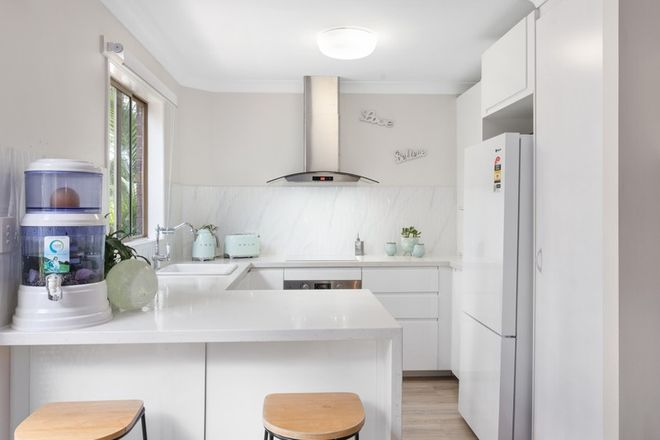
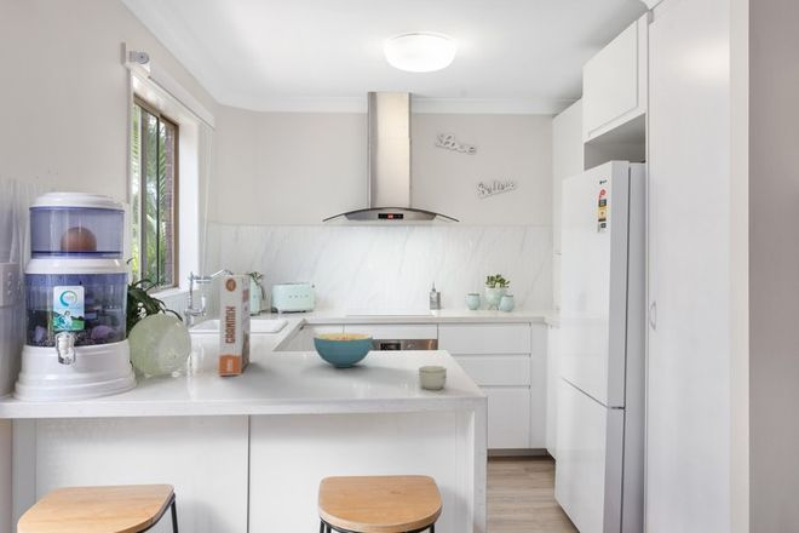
+ cup [418,365,448,391]
+ cereal box [218,274,252,376]
+ cereal bowl [312,332,374,368]
